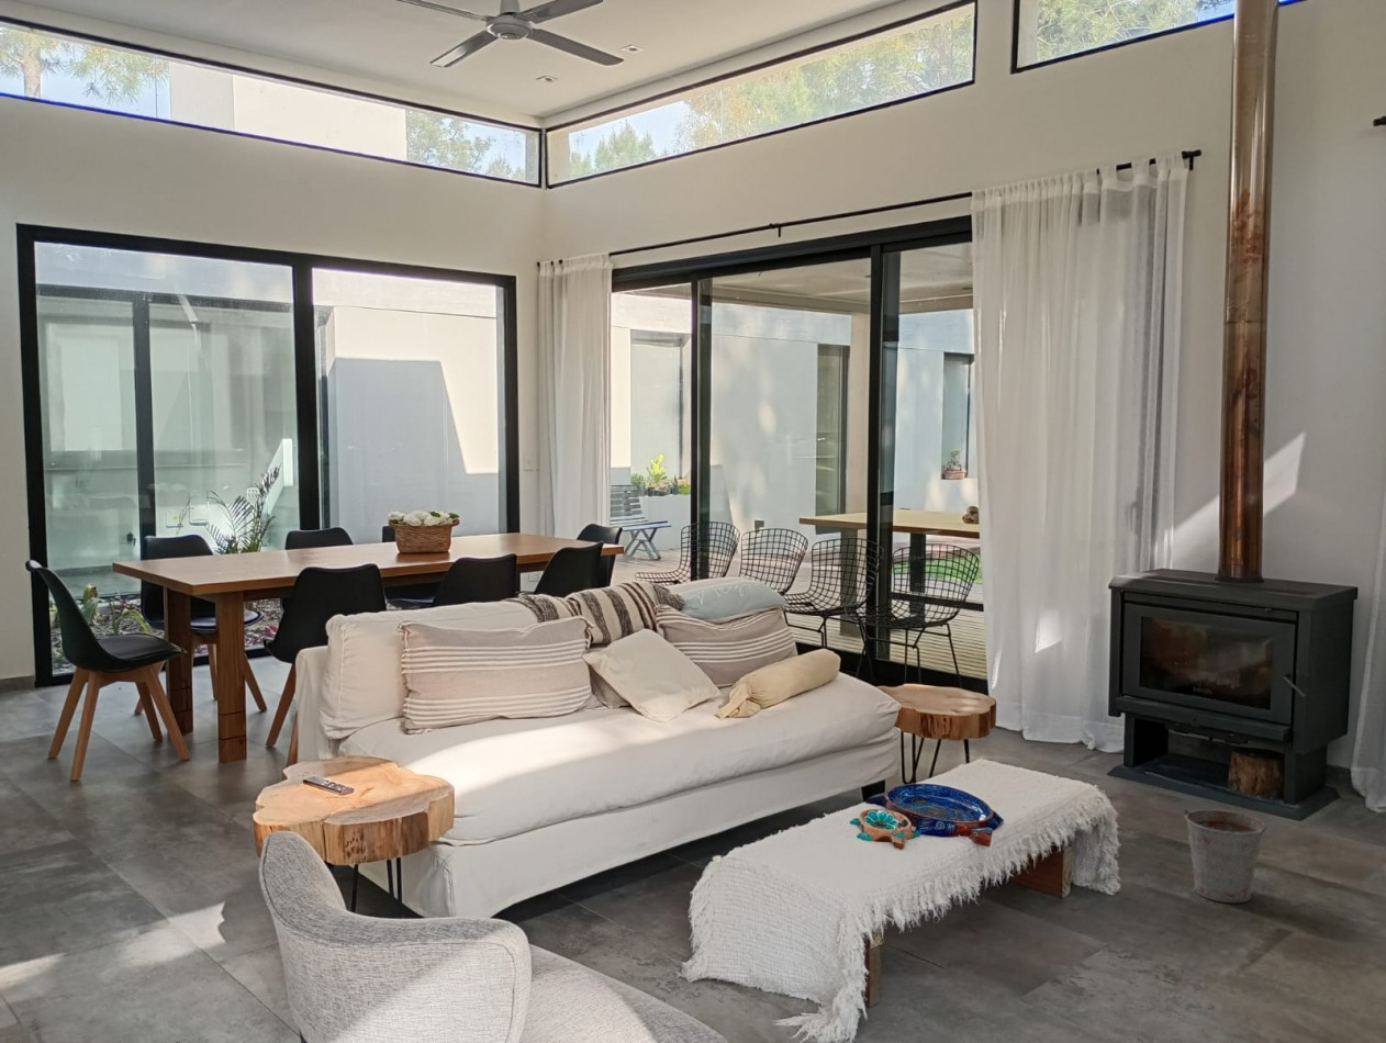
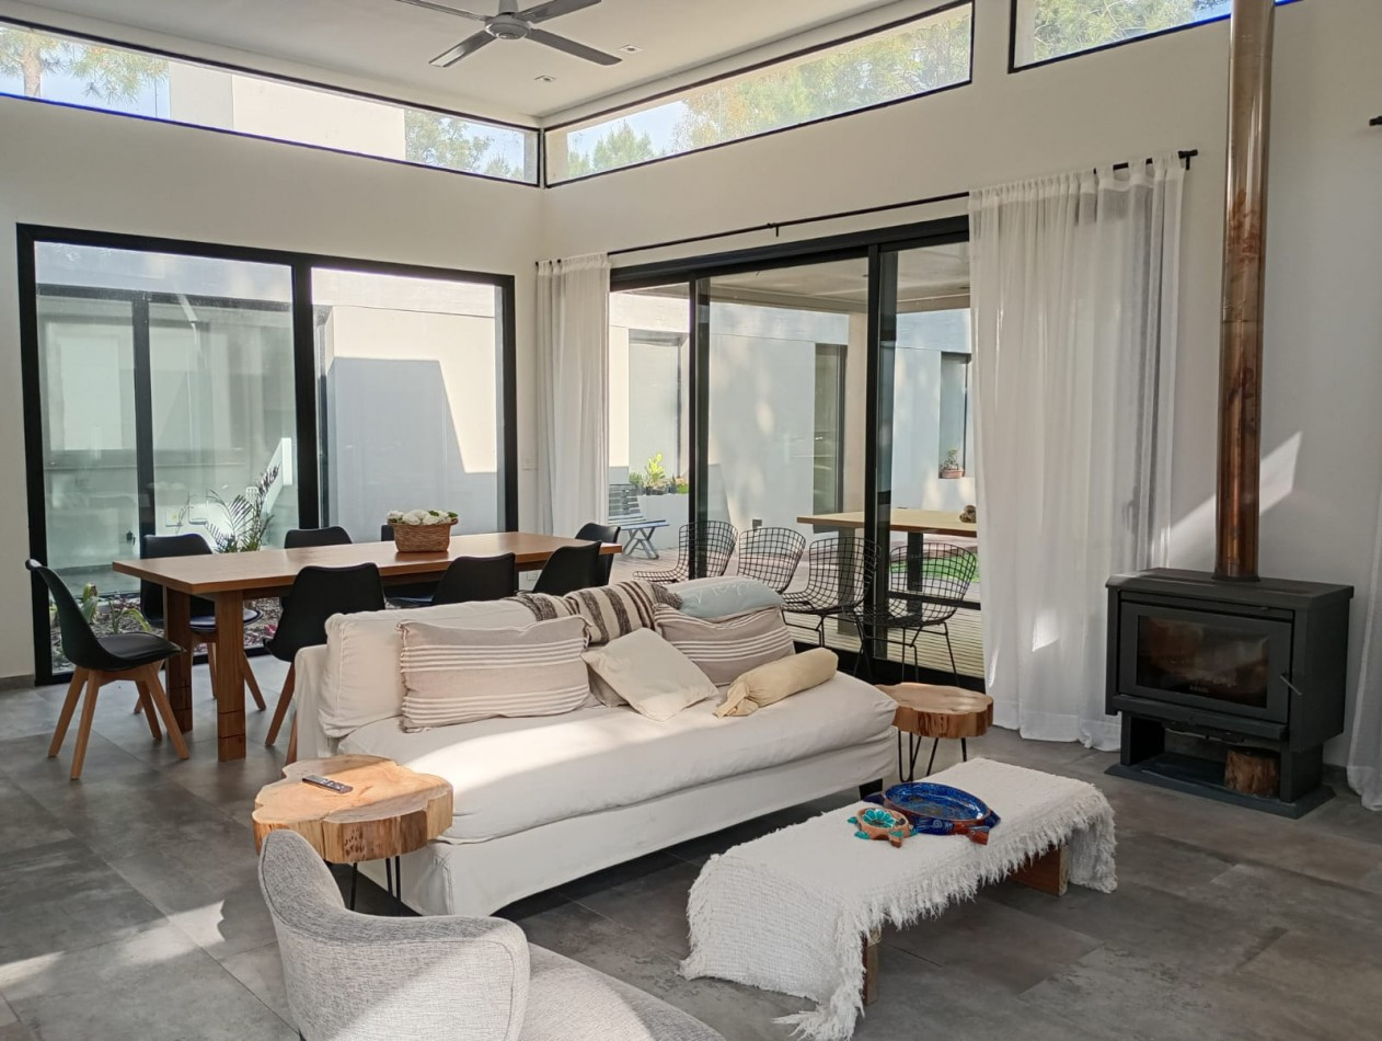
- bucket [1183,807,1271,904]
